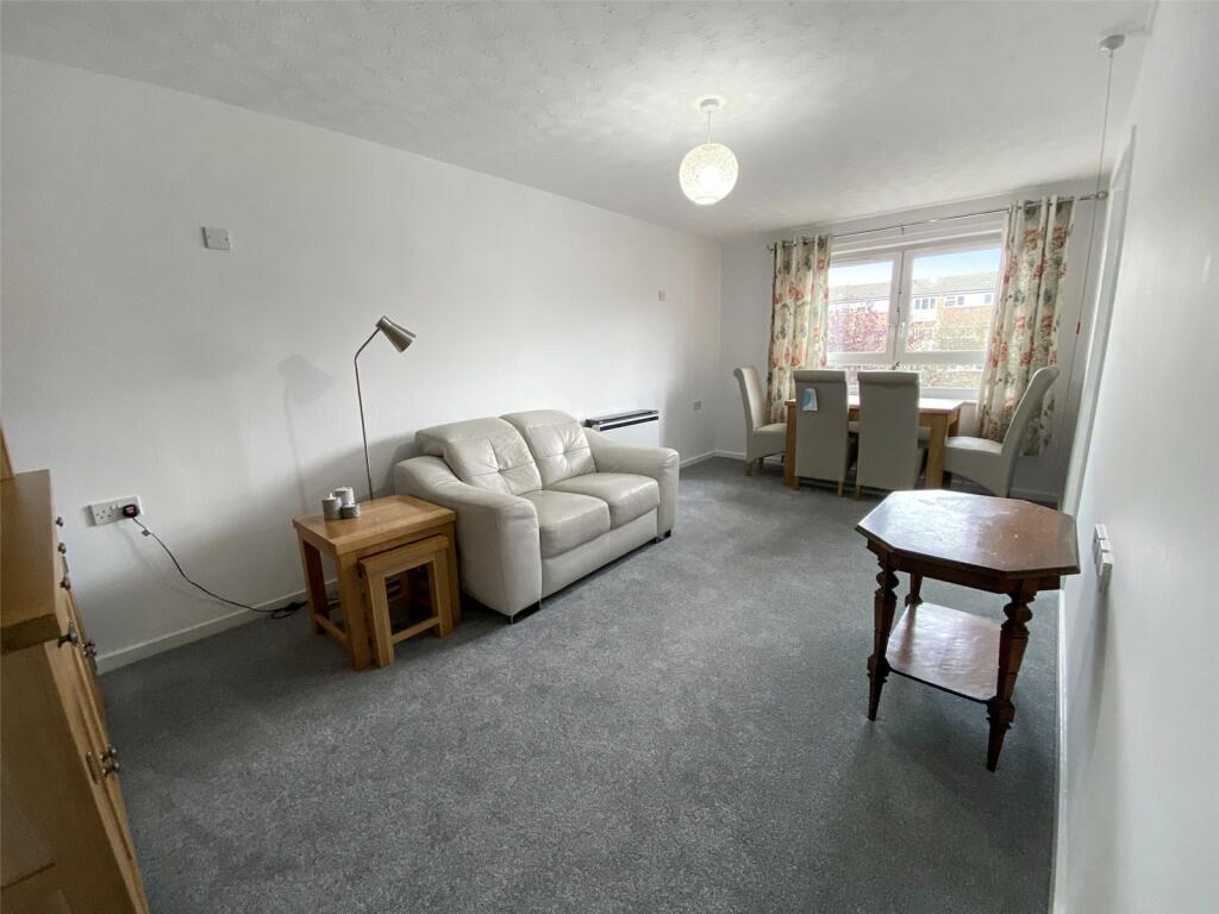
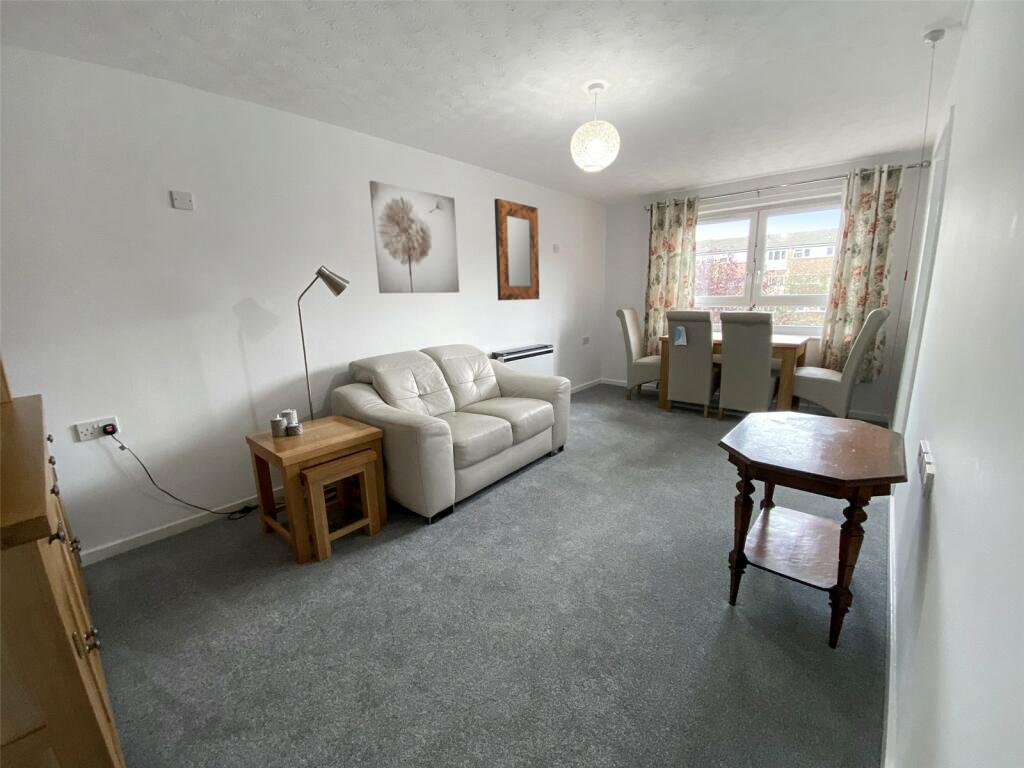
+ home mirror [493,198,540,301]
+ wall art [368,180,460,294]
